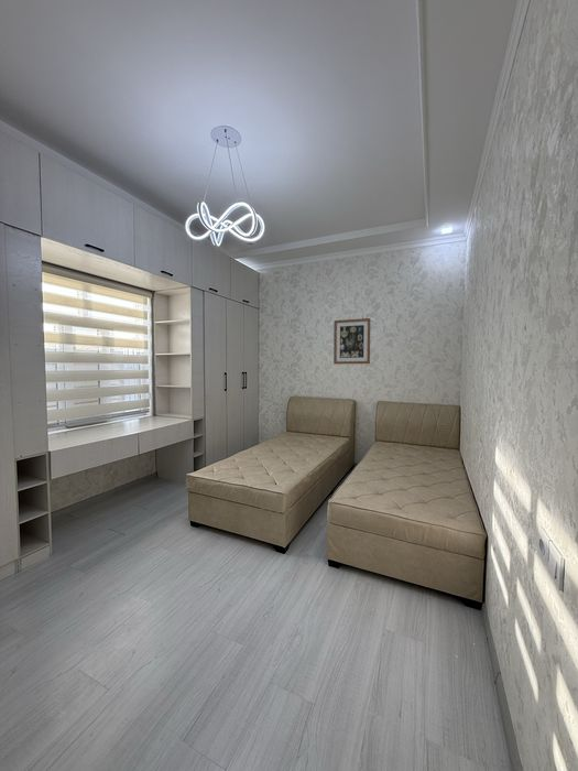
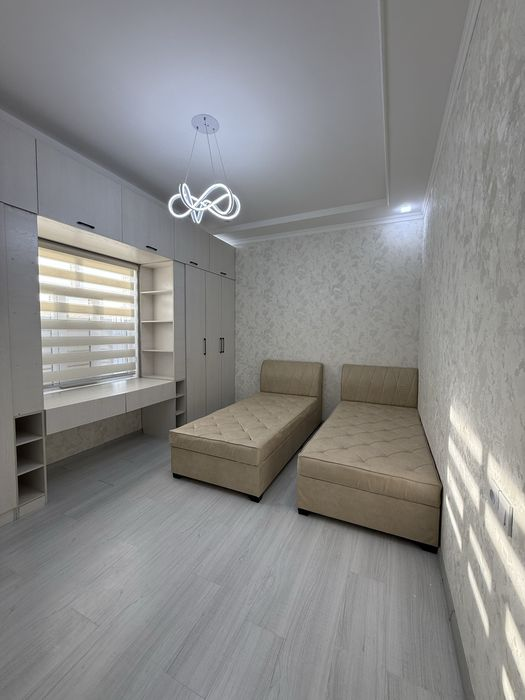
- wall art [332,317,371,366]
